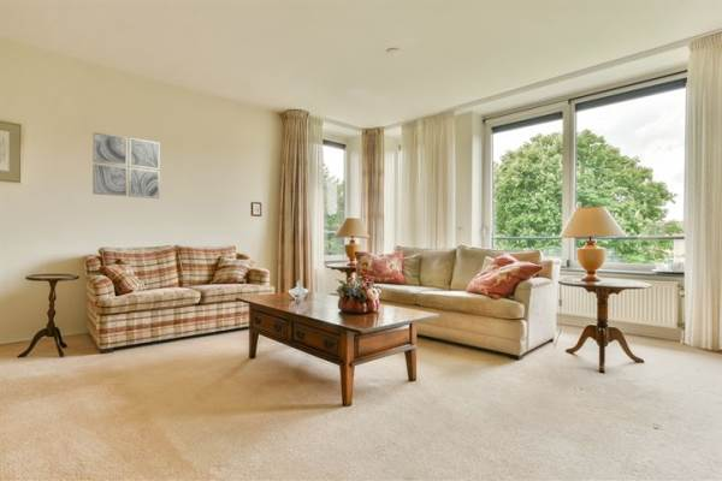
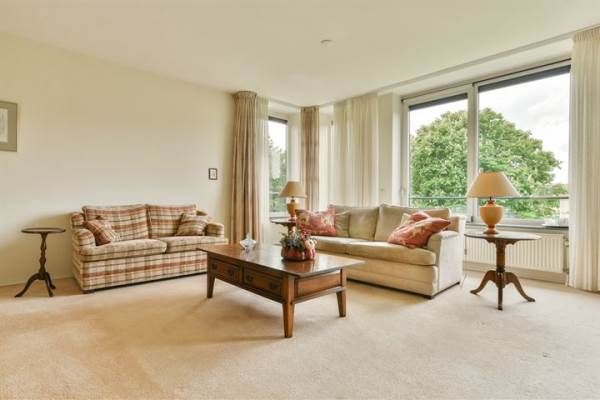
- wall art [91,131,161,200]
